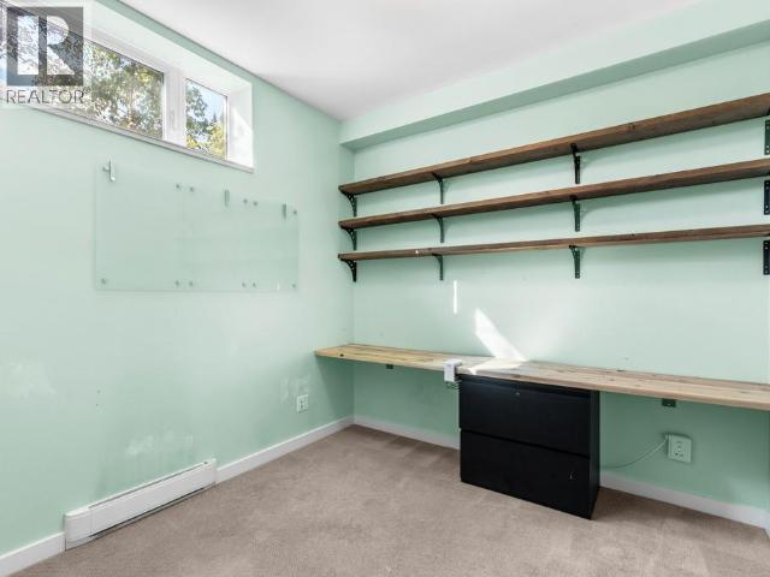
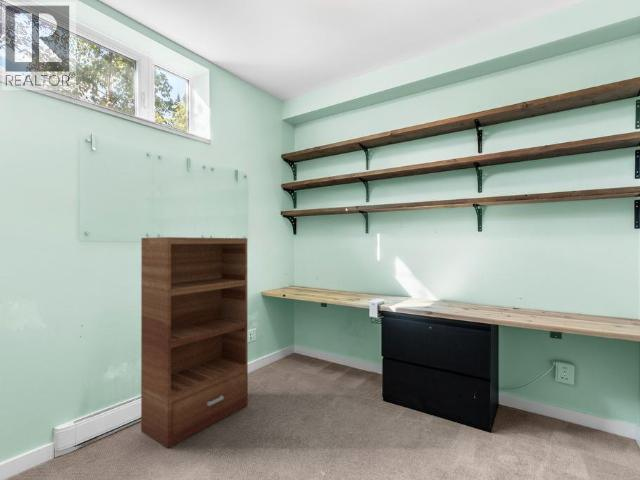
+ bookshelf [140,236,249,449]
